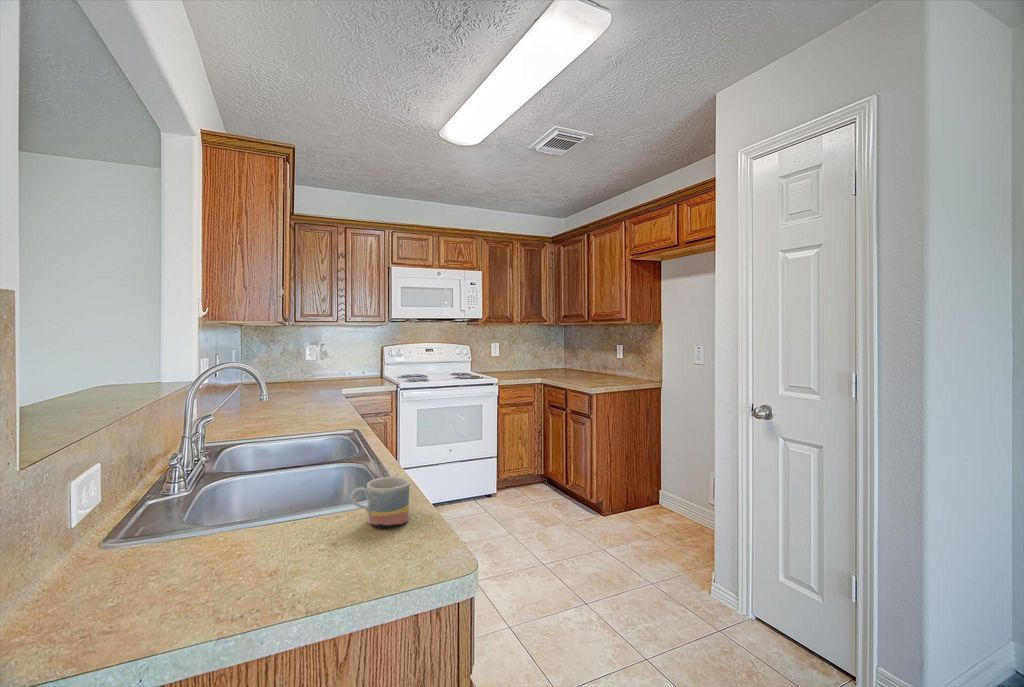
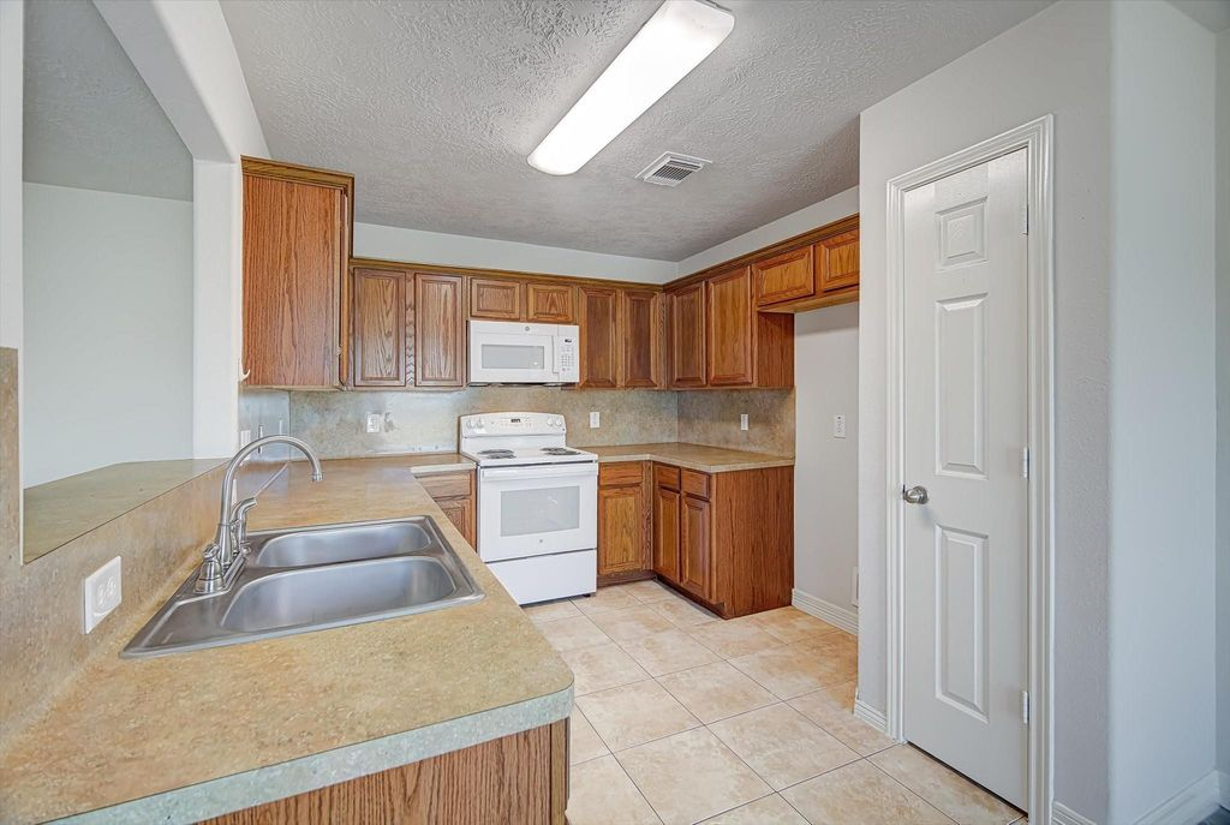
- mug [350,476,411,528]
